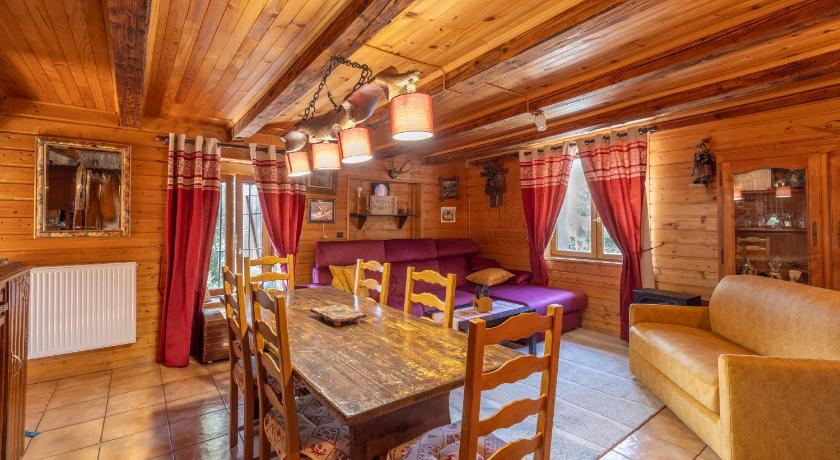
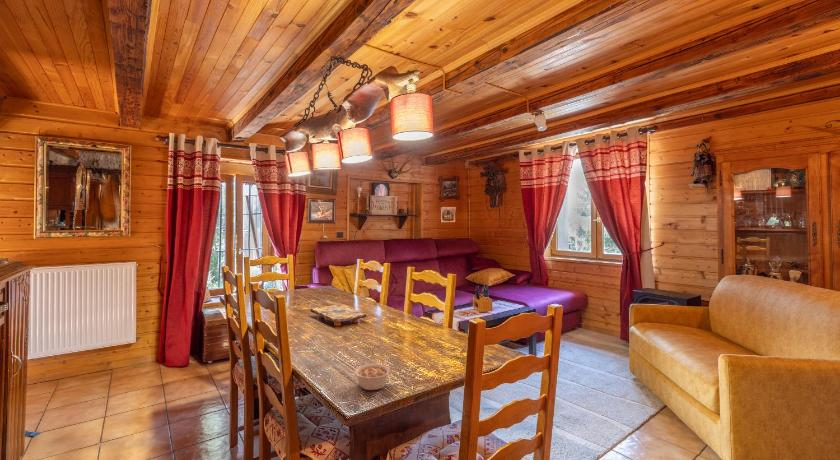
+ legume [353,359,392,391]
